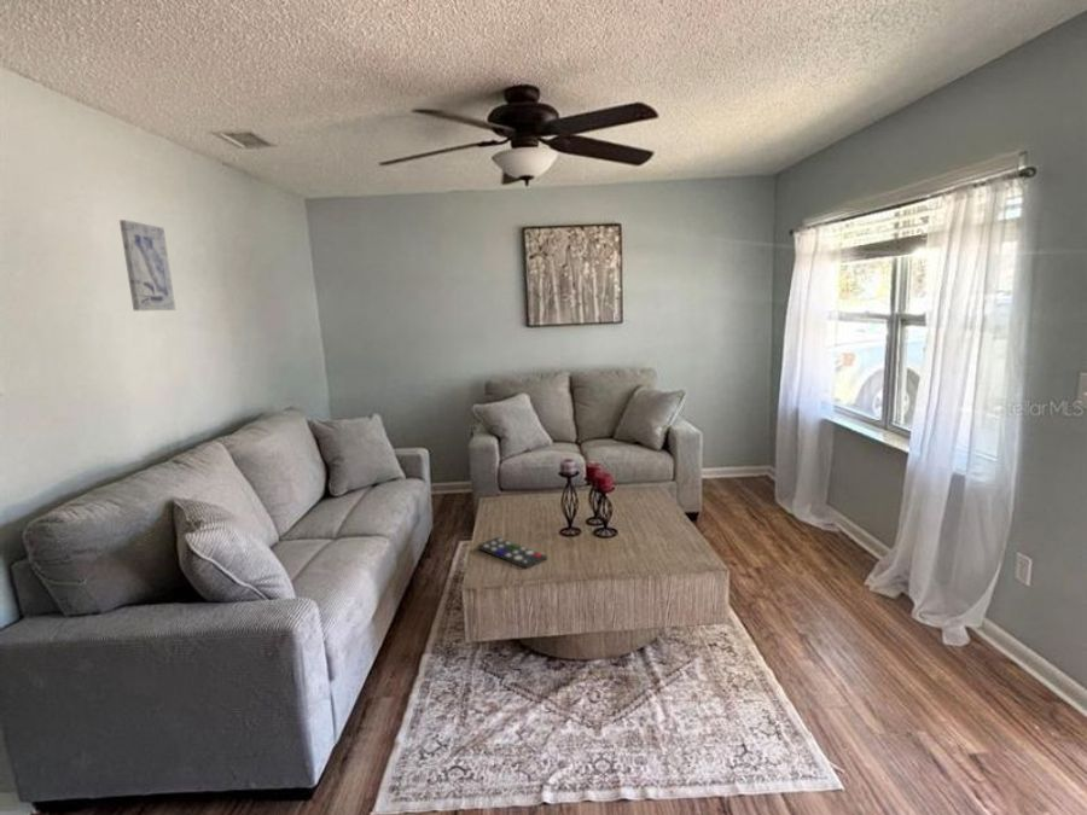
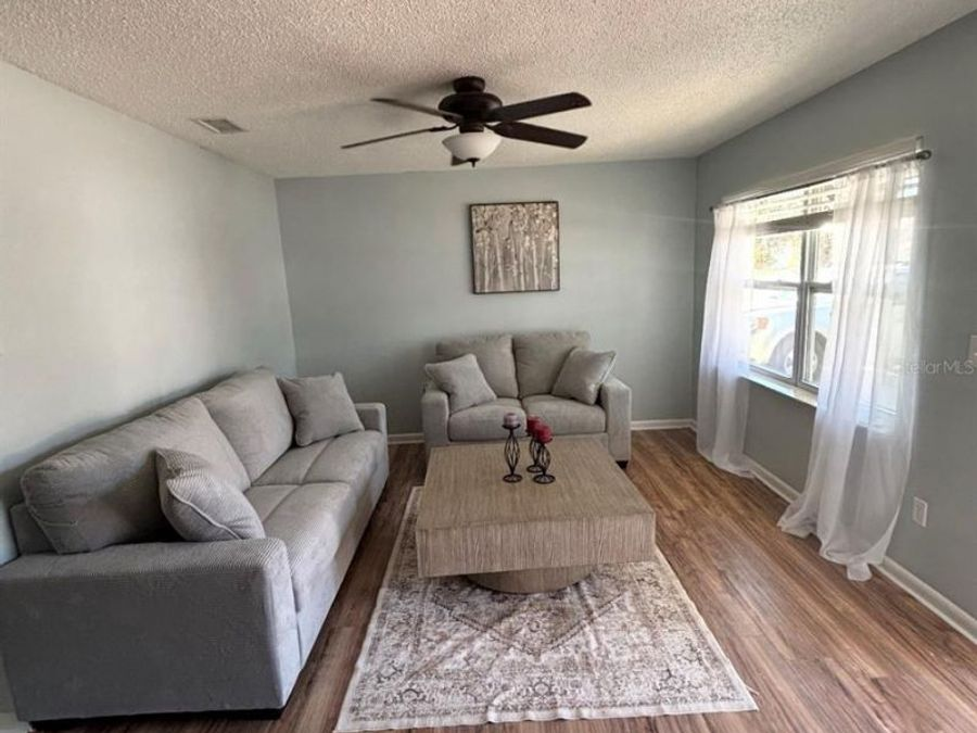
- remote control [476,536,548,570]
- wall art [118,219,176,312]
